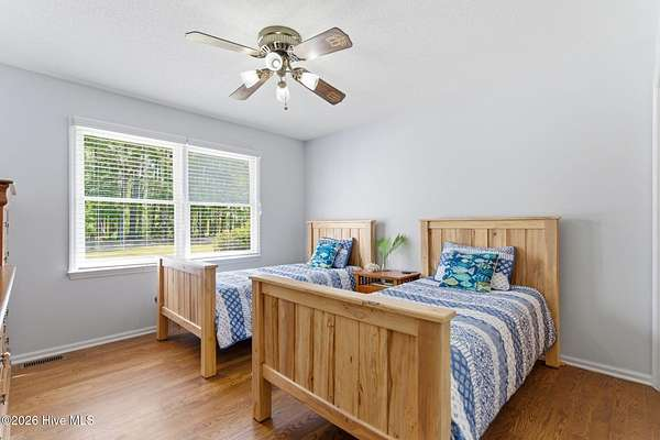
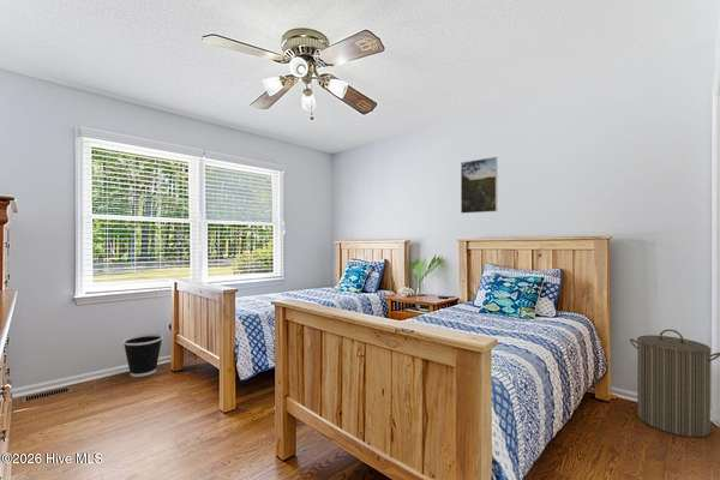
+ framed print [460,156,499,215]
+ laundry hamper [629,329,720,438]
+ wastebasket [121,332,164,378]
